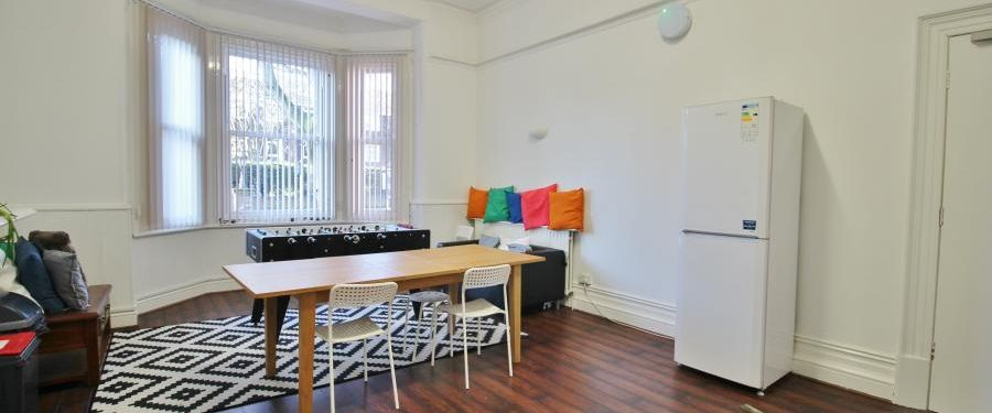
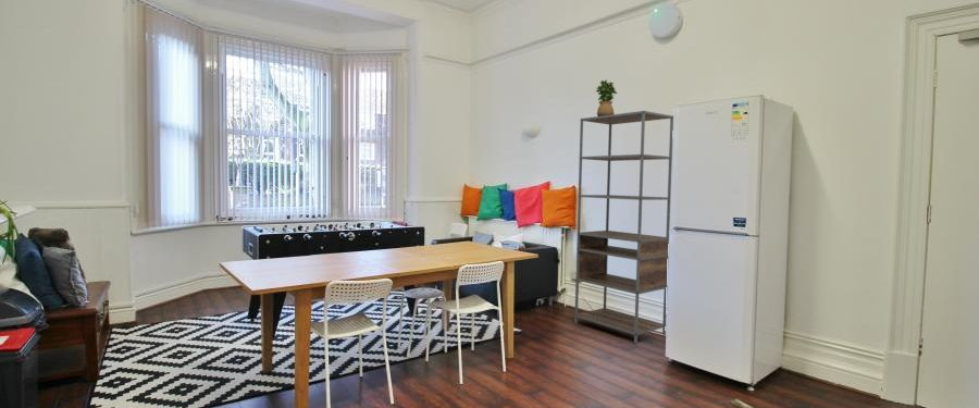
+ shelving unit [573,110,674,345]
+ potted plant [595,78,618,116]
